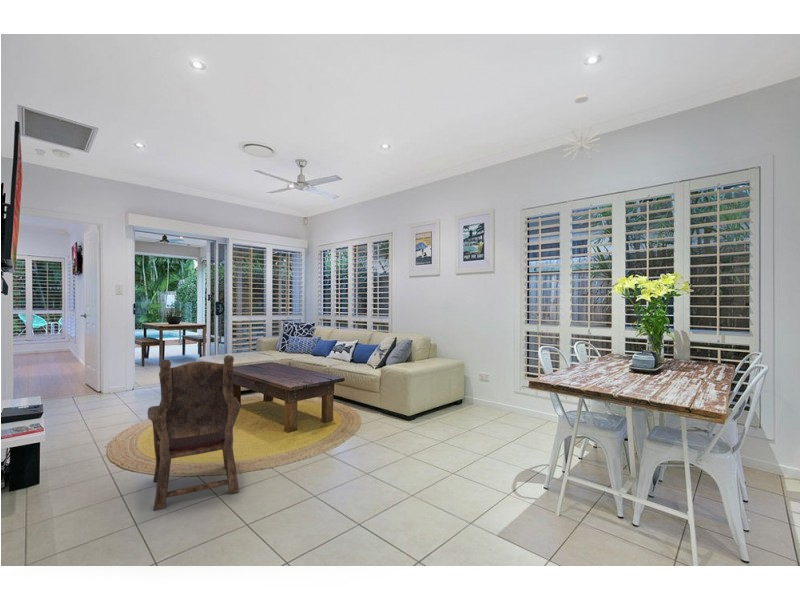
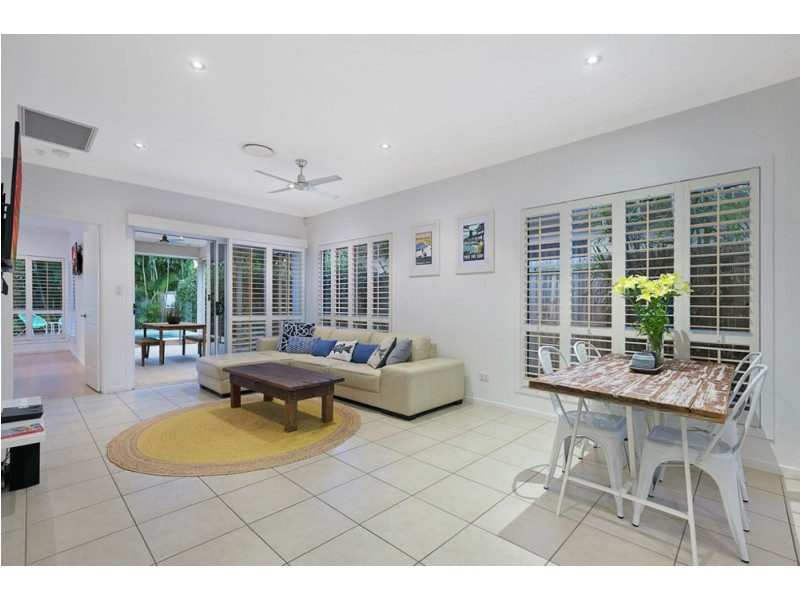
- pendant light [562,94,602,166]
- armchair [146,354,242,512]
